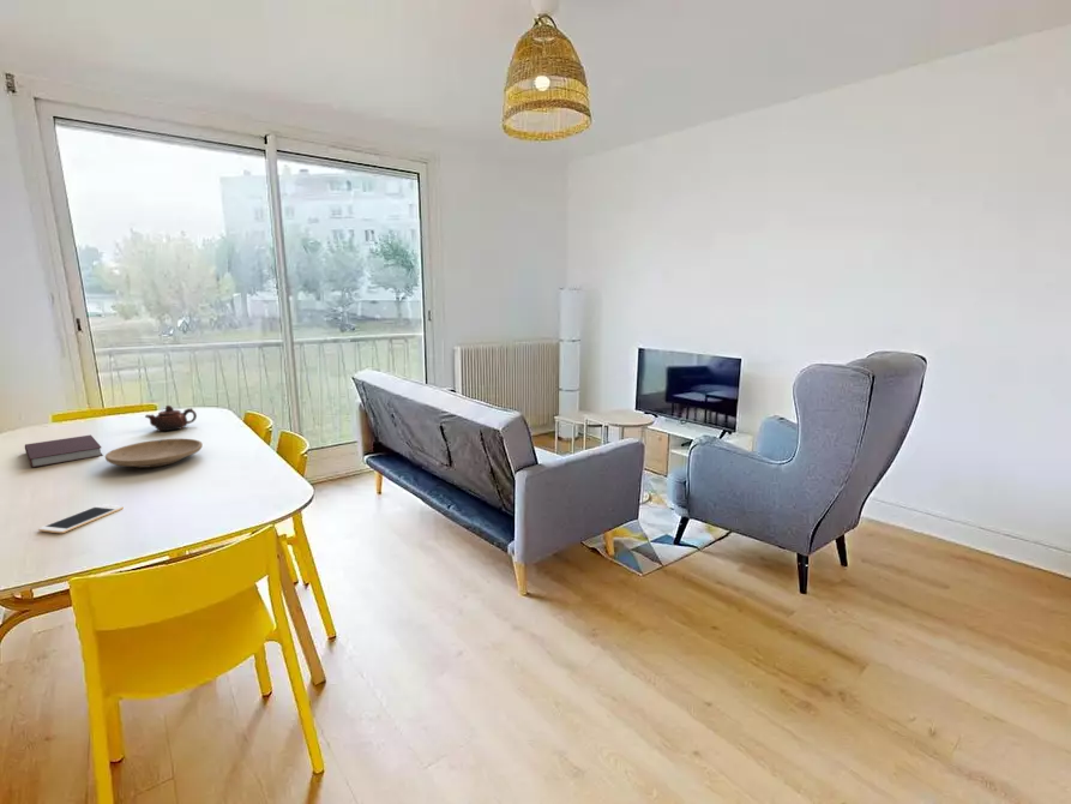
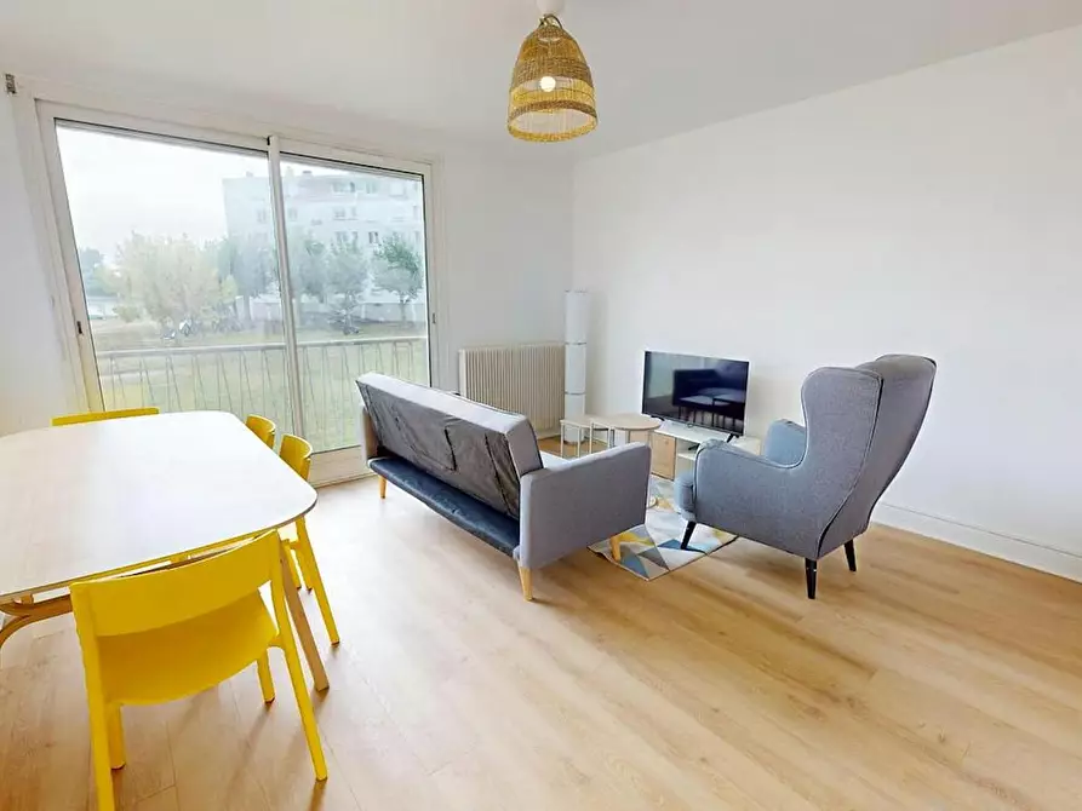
- teapot [144,404,198,432]
- cell phone [37,503,125,534]
- notebook [24,434,104,469]
- plate [104,438,204,469]
